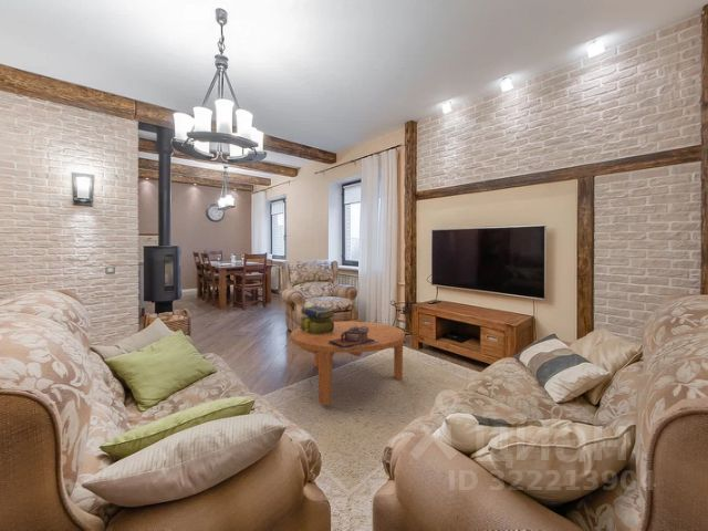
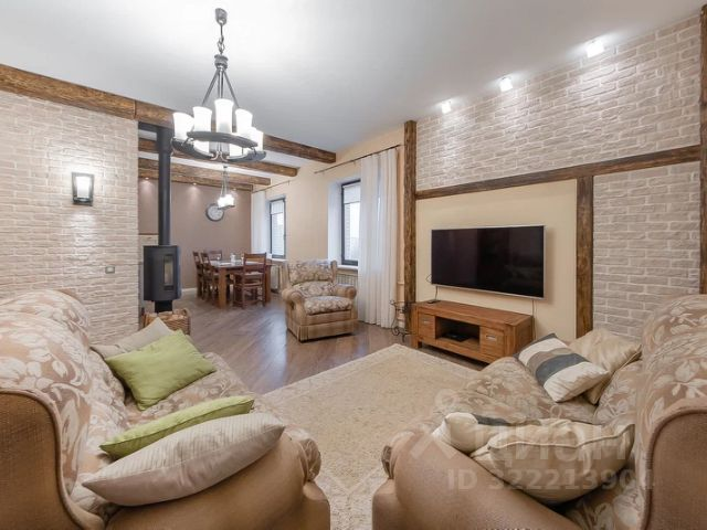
- coffee table [290,320,406,406]
- stack of books [299,304,336,335]
- decorative box [329,325,379,350]
